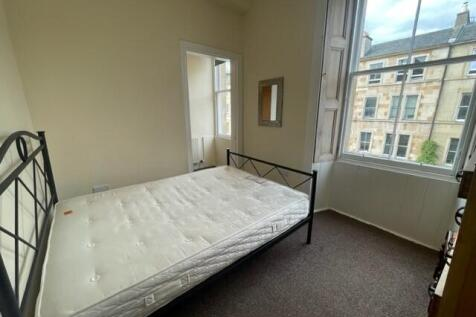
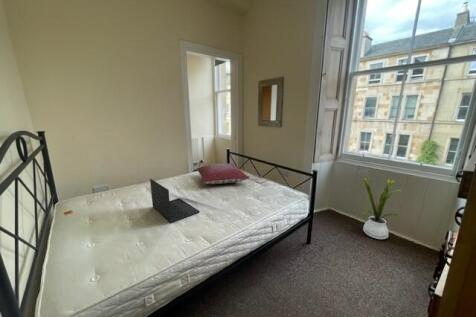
+ laptop [149,178,200,224]
+ house plant [358,168,403,240]
+ pillow [196,163,251,185]
